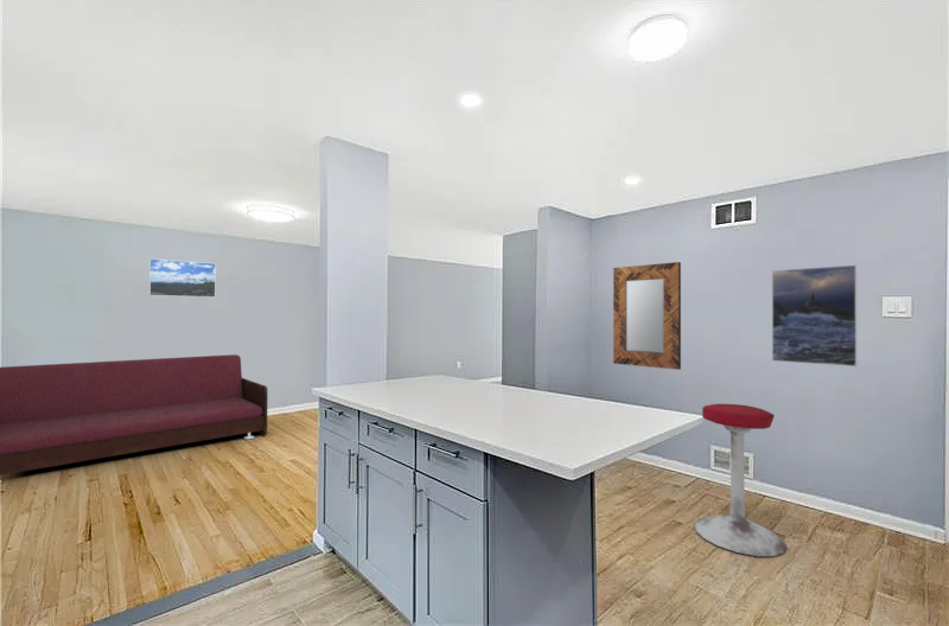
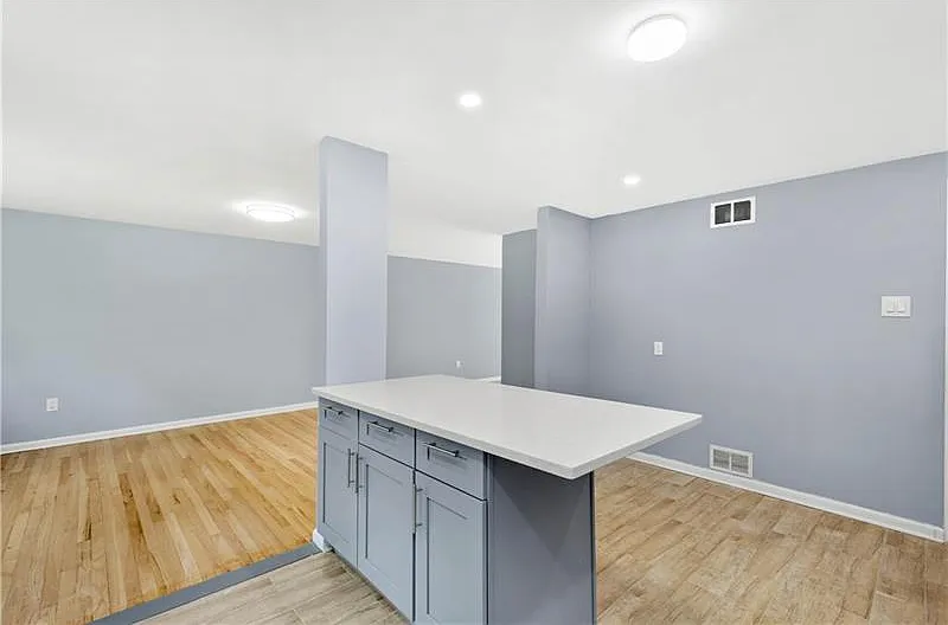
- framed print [148,257,217,299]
- sofa [0,353,269,477]
- home mirror [612,261,682,371]
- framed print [771,264,858,368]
- stool [694,403,788,557]
